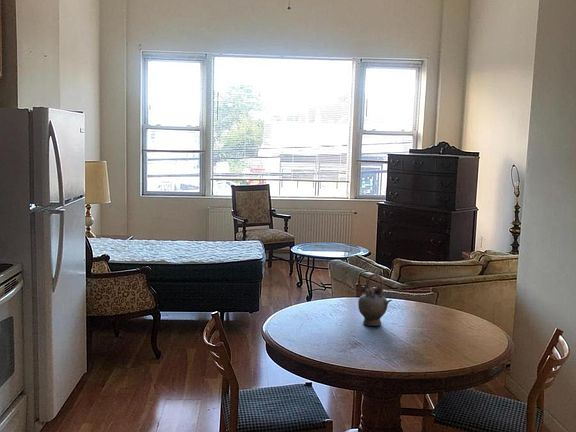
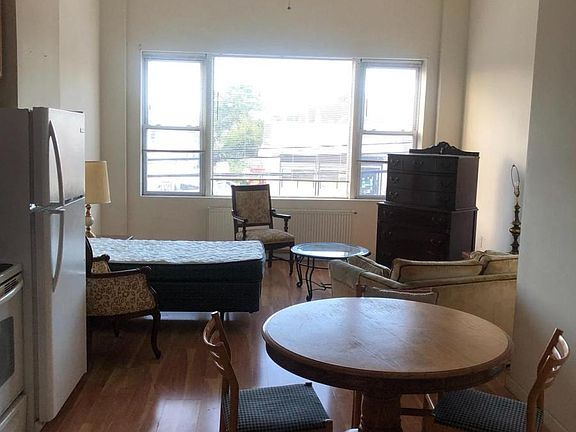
- teapot [357,273,393,327]
